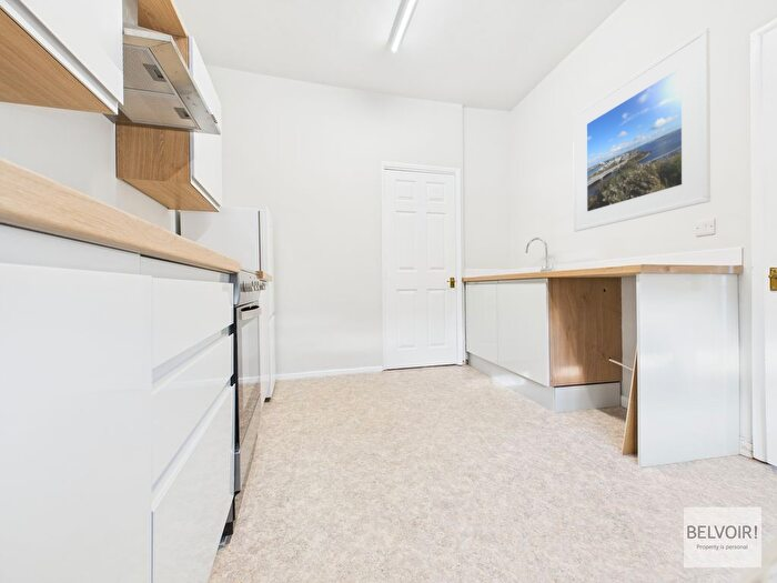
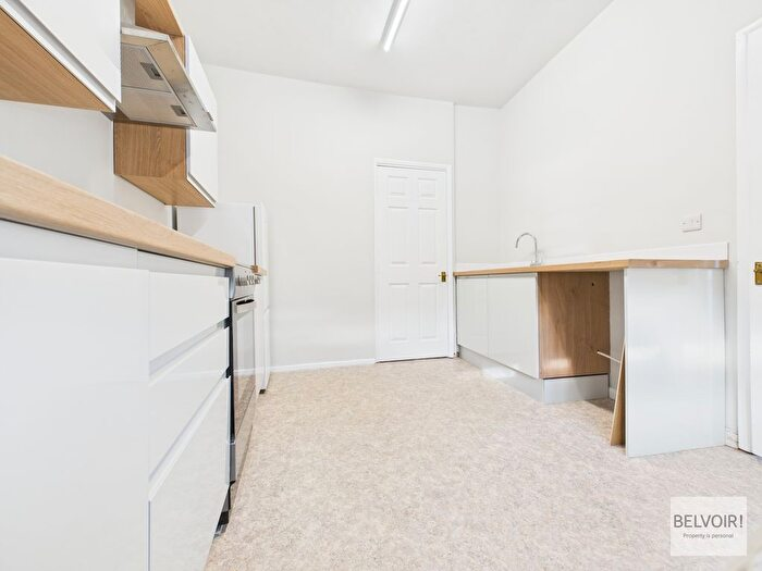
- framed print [572,27,712,233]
